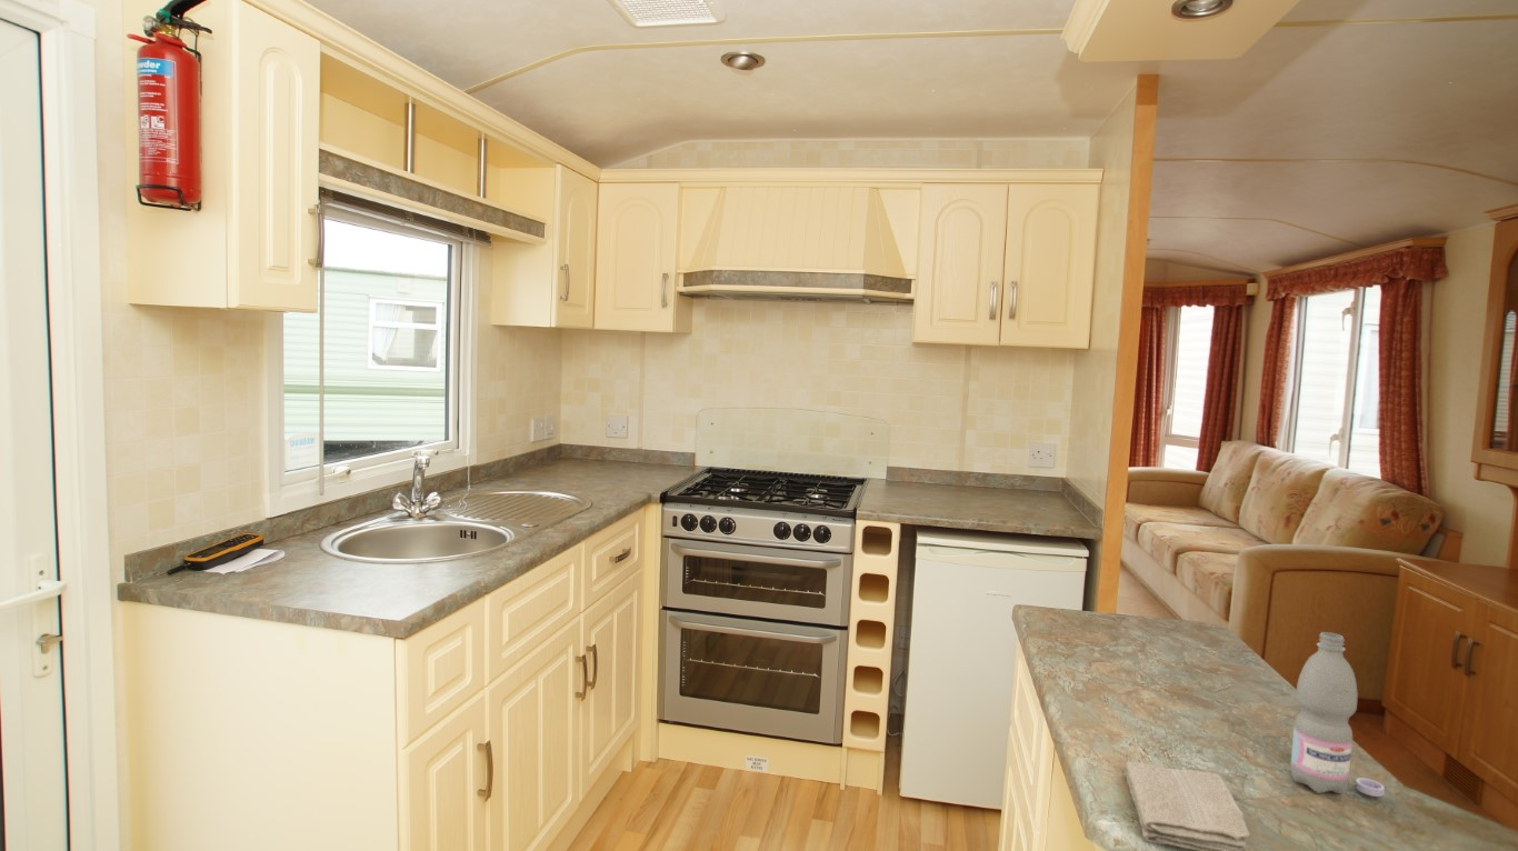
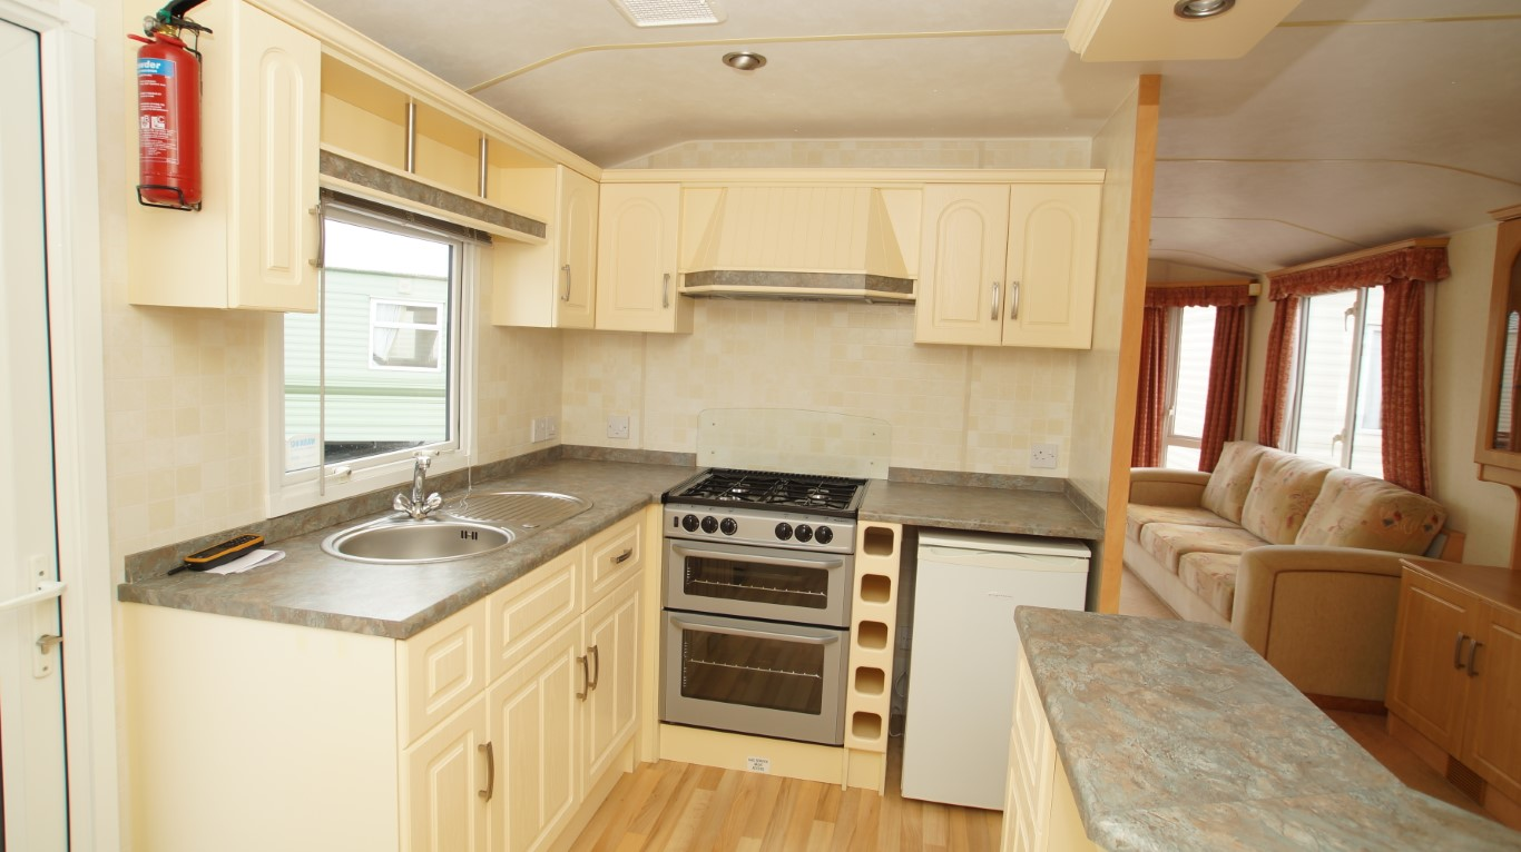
- washcloth [1121,760,1251,851]
- water bottle [1289,631,1386,798]
